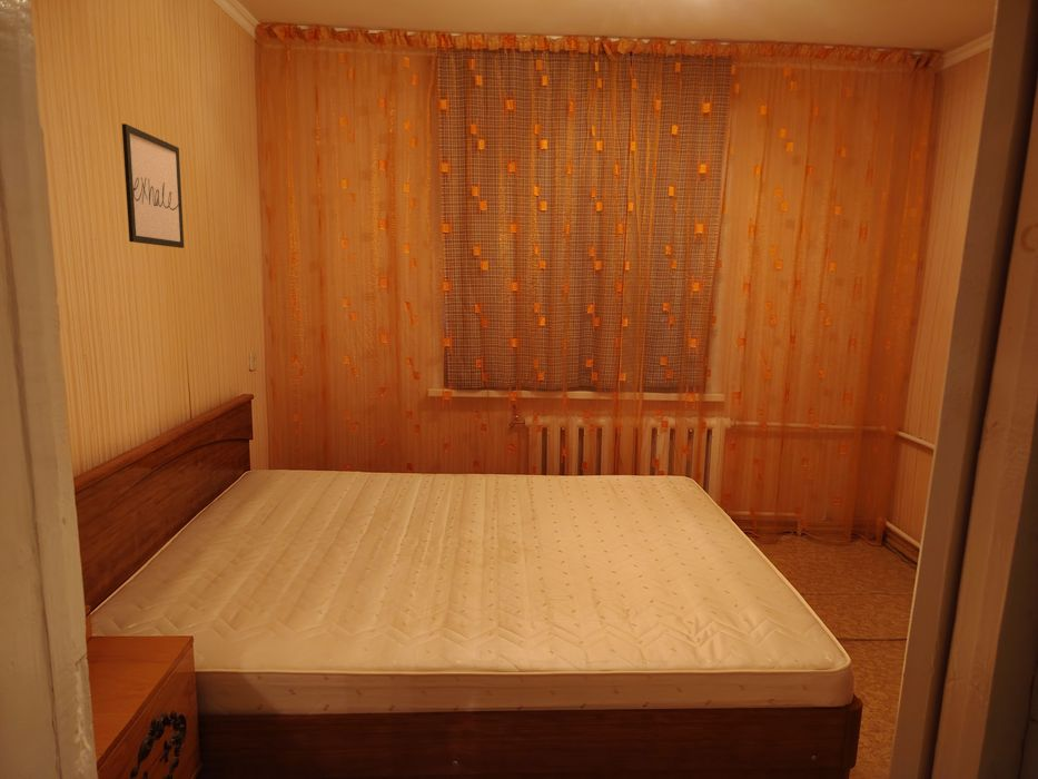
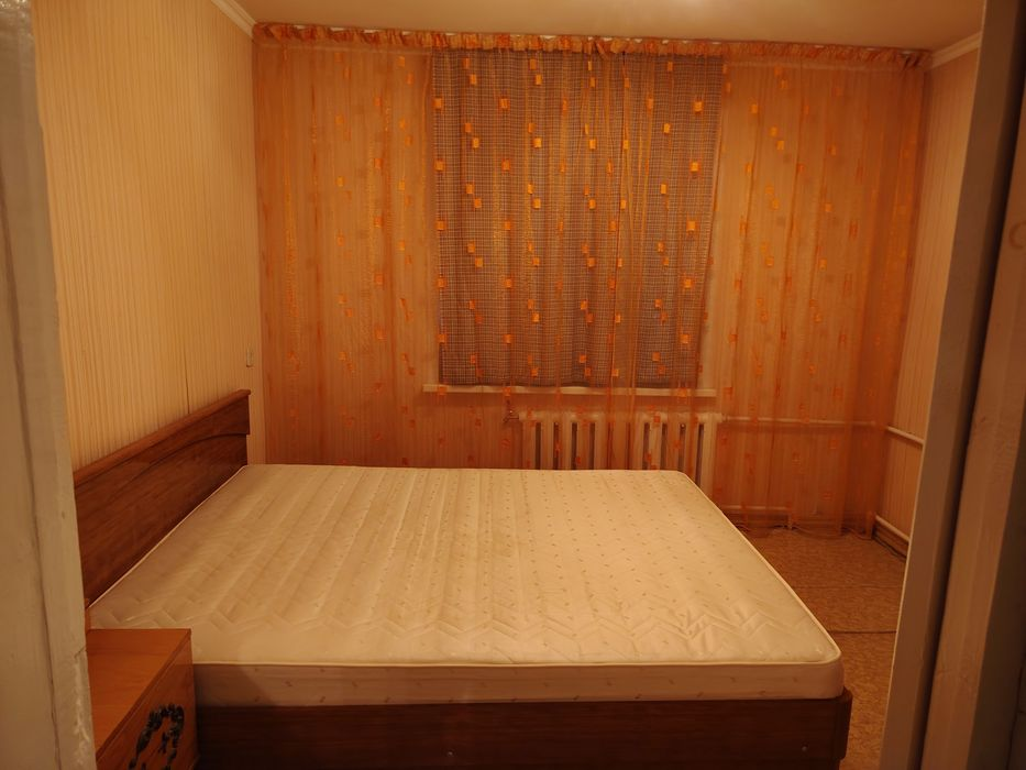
- wall art [121,122,185,249]
